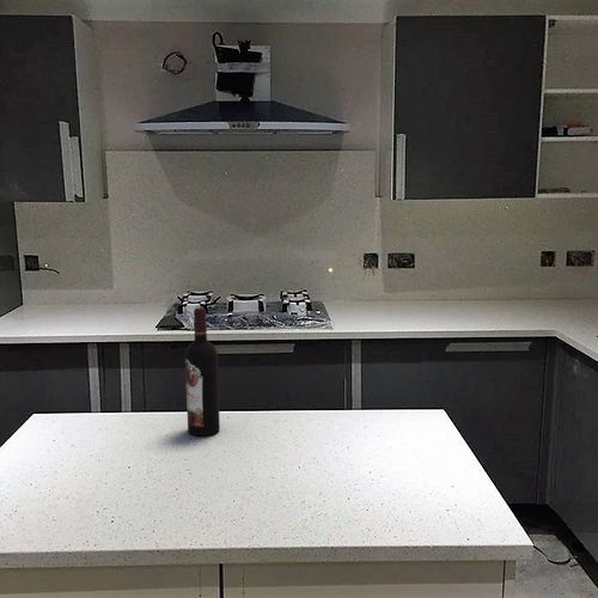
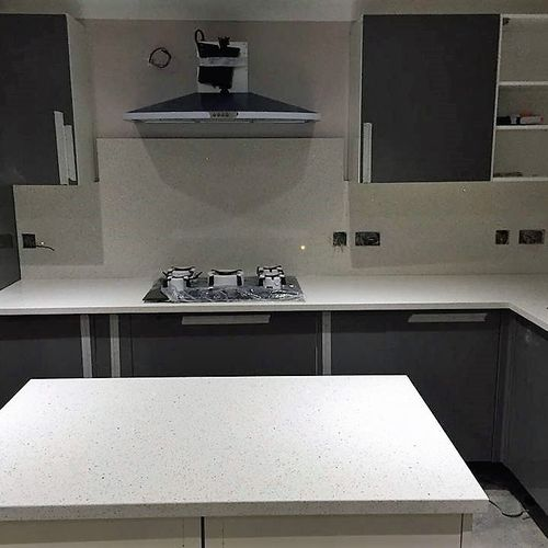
- wine bottle [184,306,221,437]
